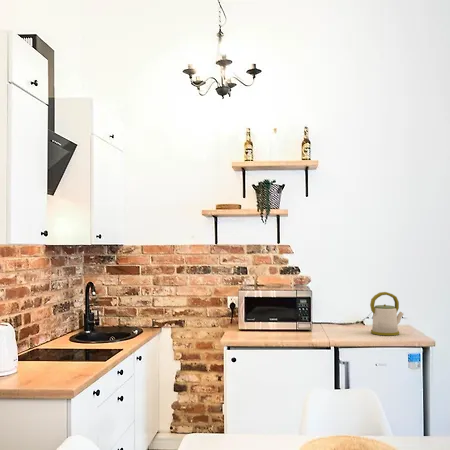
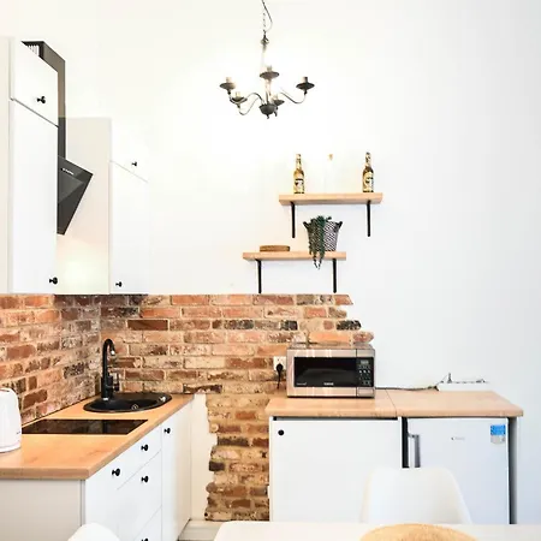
- kettle [369,291,404,337]
